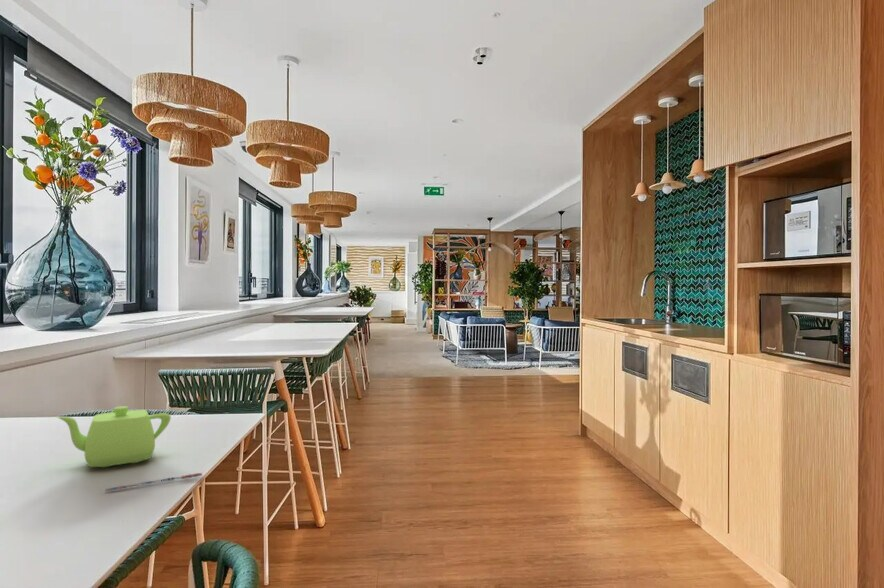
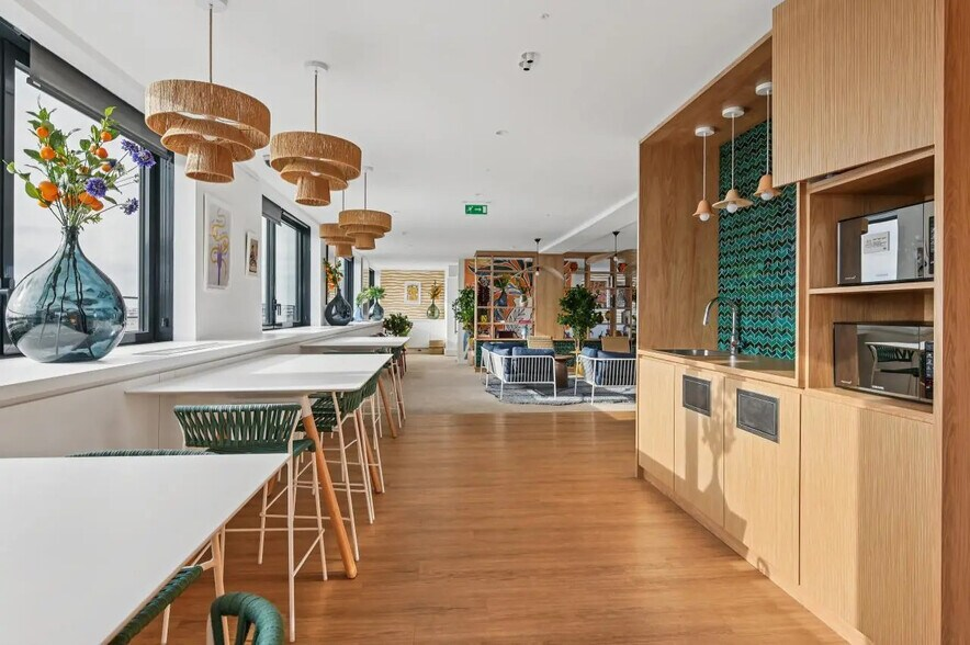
- pen [104,472,203,493]
- teapot [56,405,172,468]
